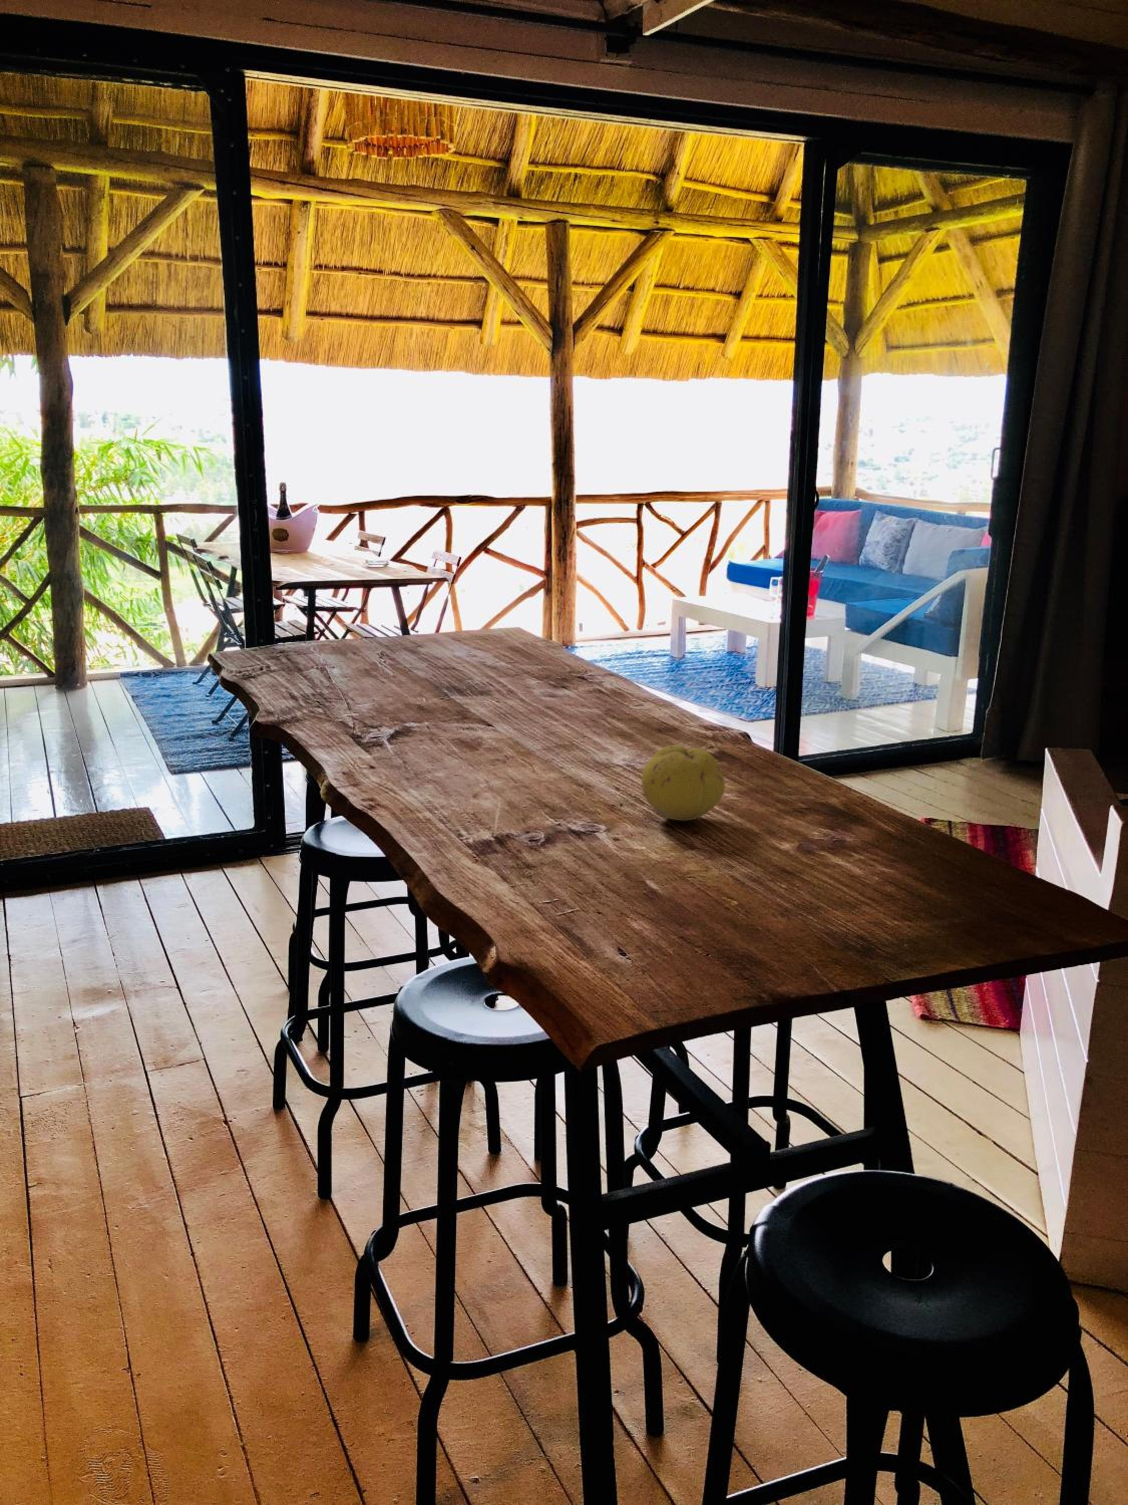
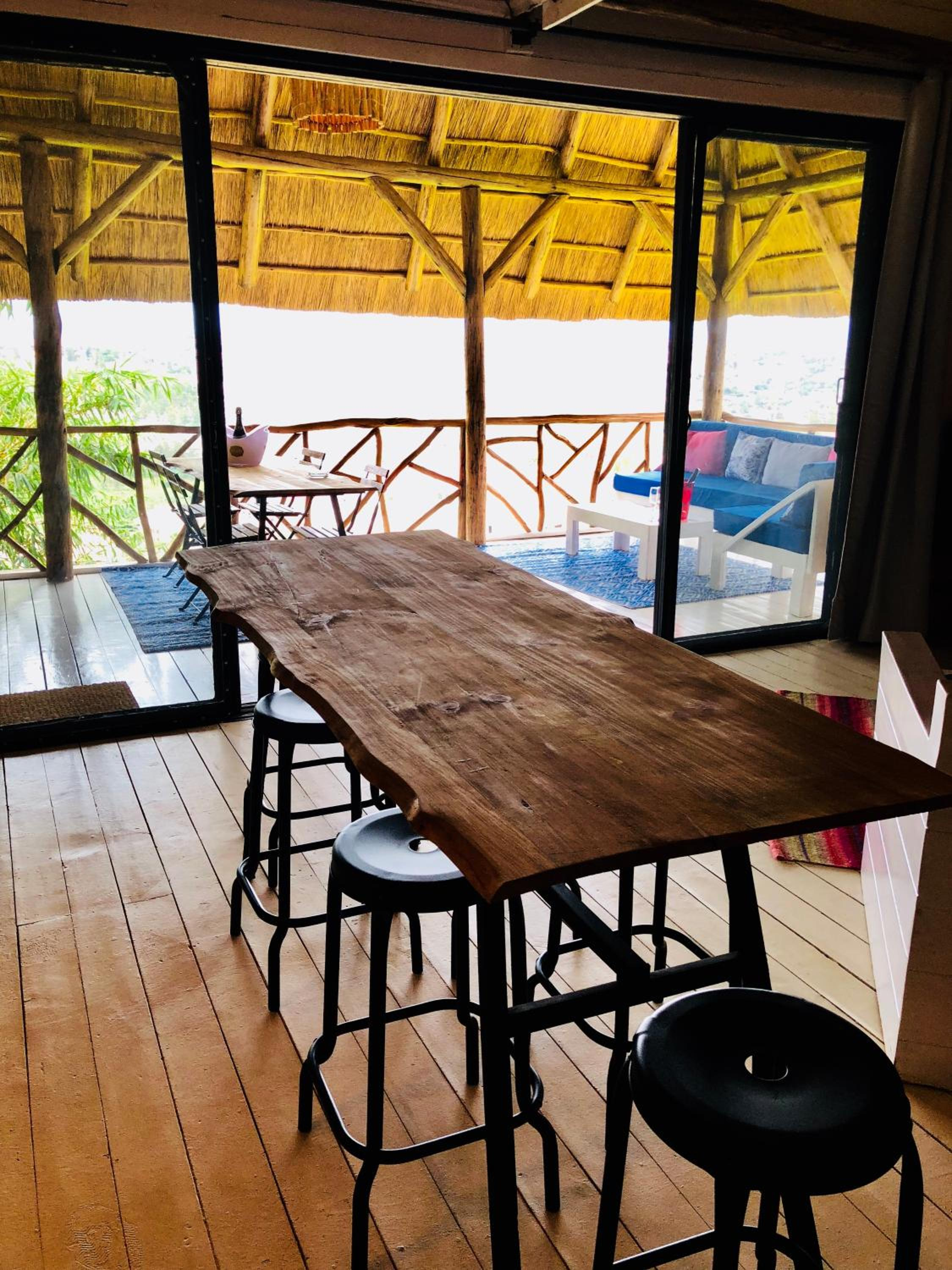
- fruit [641,744,725,821]
